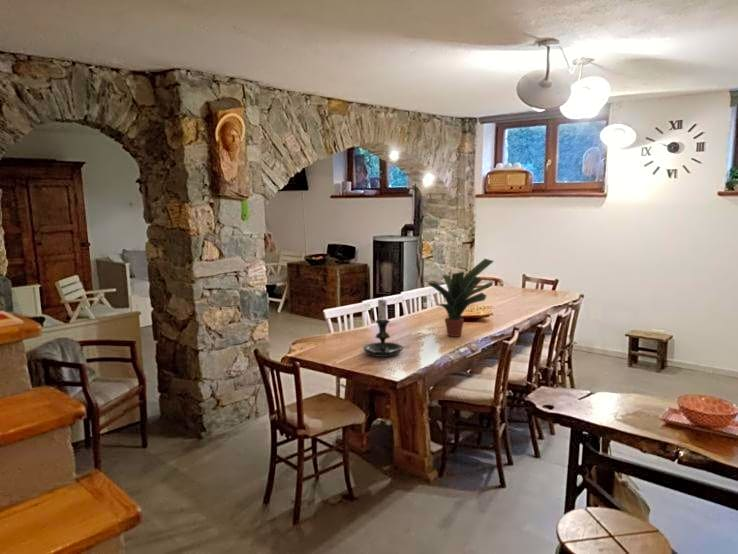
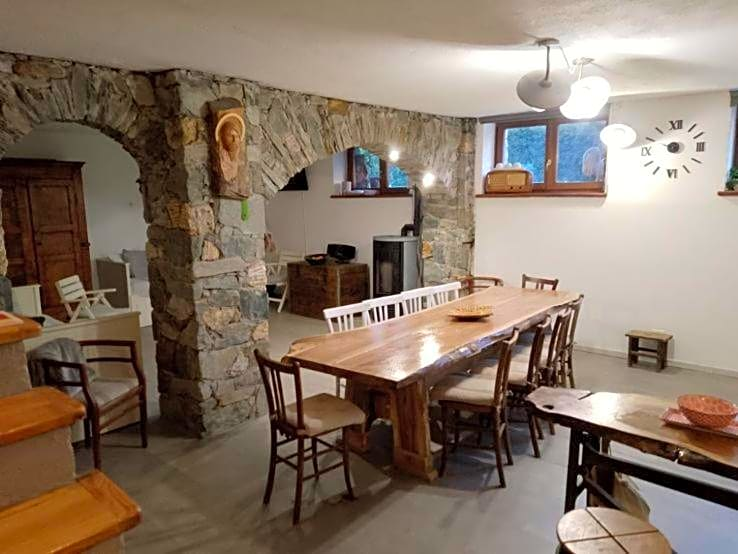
- candle holder [362,295,405,358]
- potted plant [420,258,495,338]
